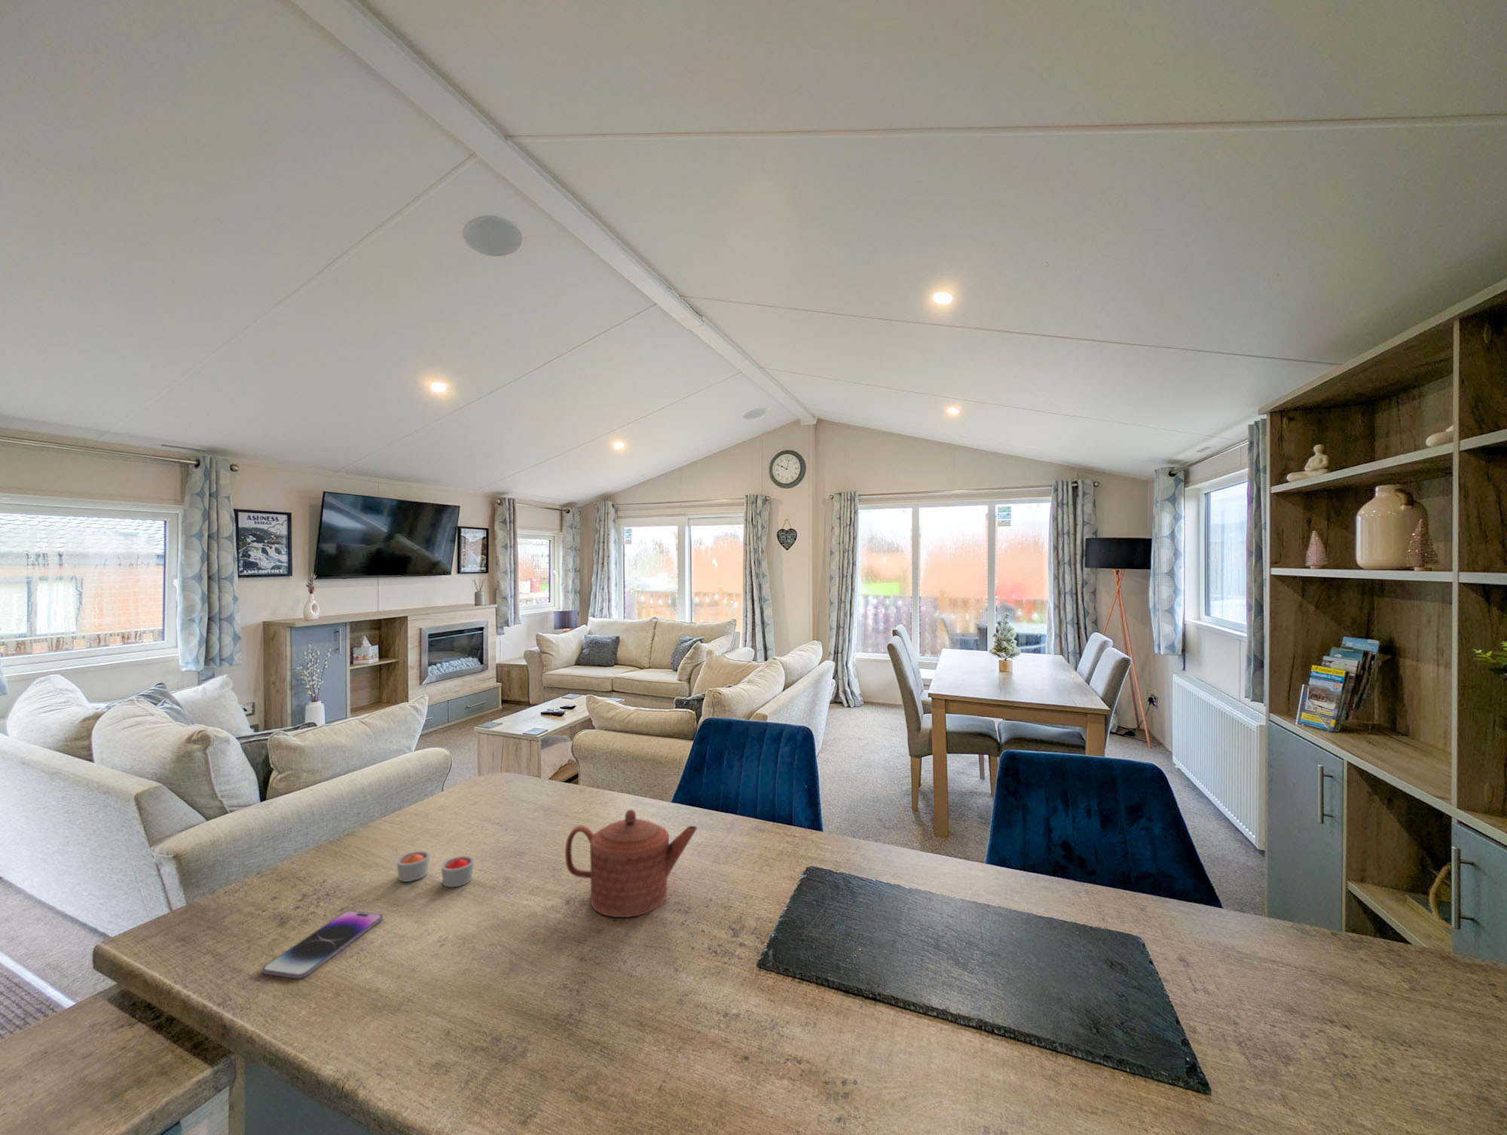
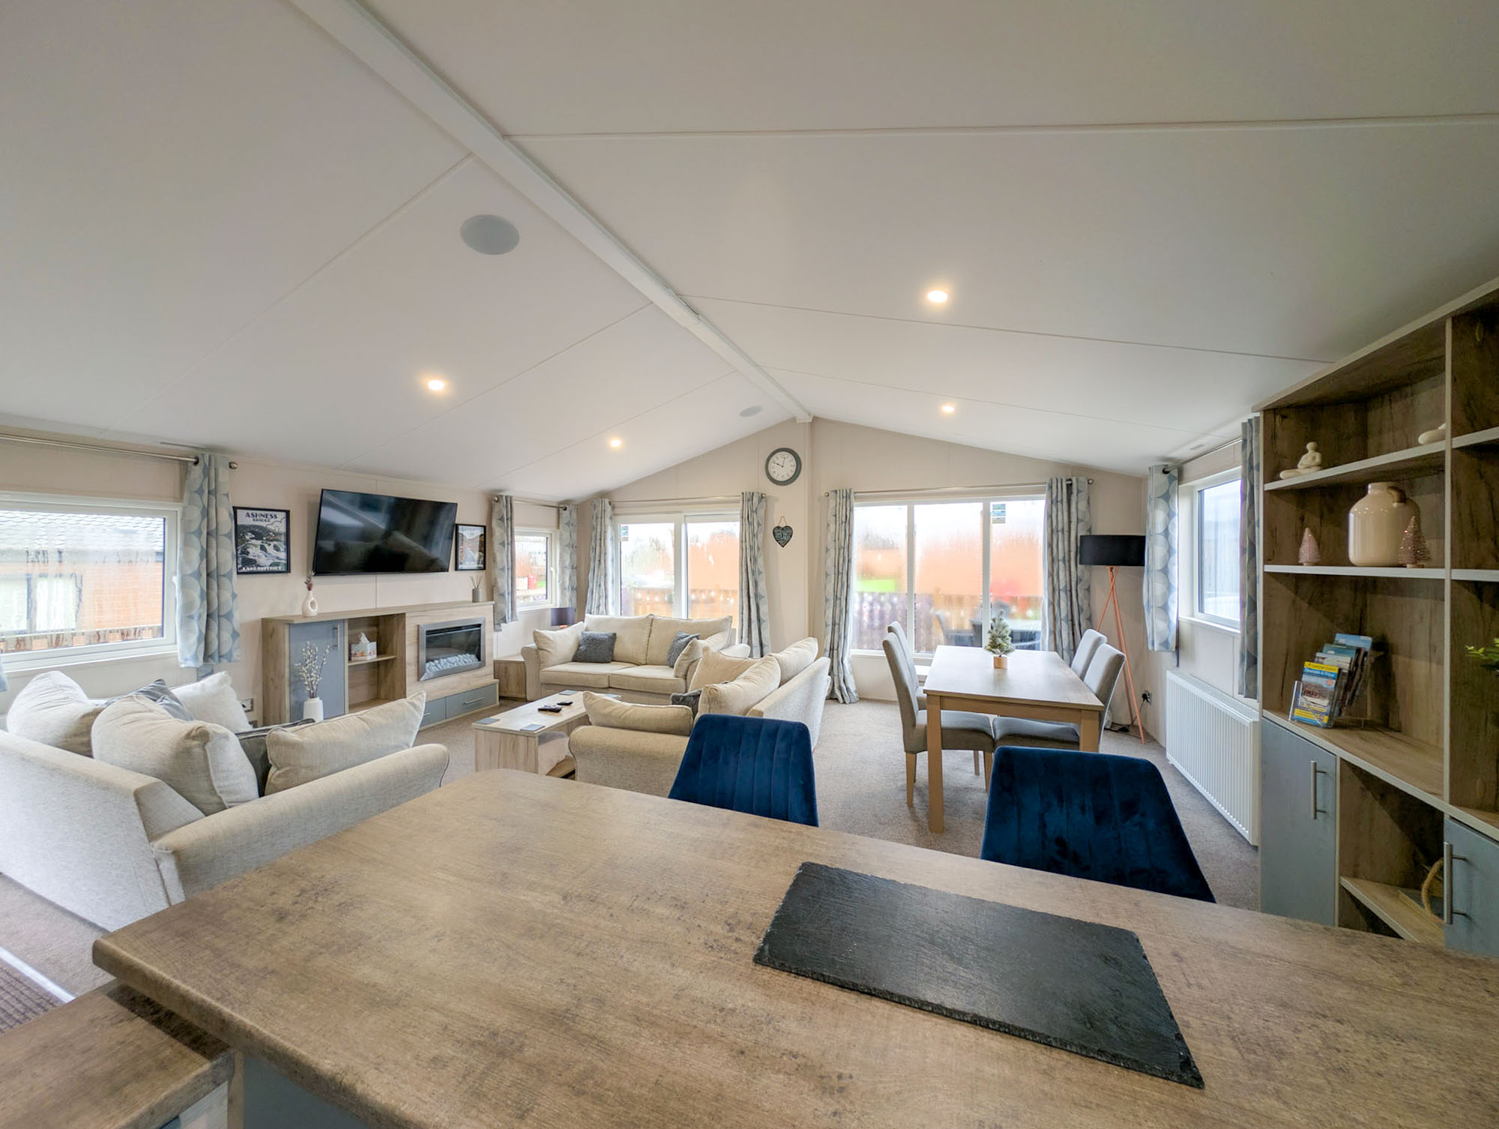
- candle [396,850,475,888]
- smartphone [261,910,384,980]
- teapot [564,808,697,918]
